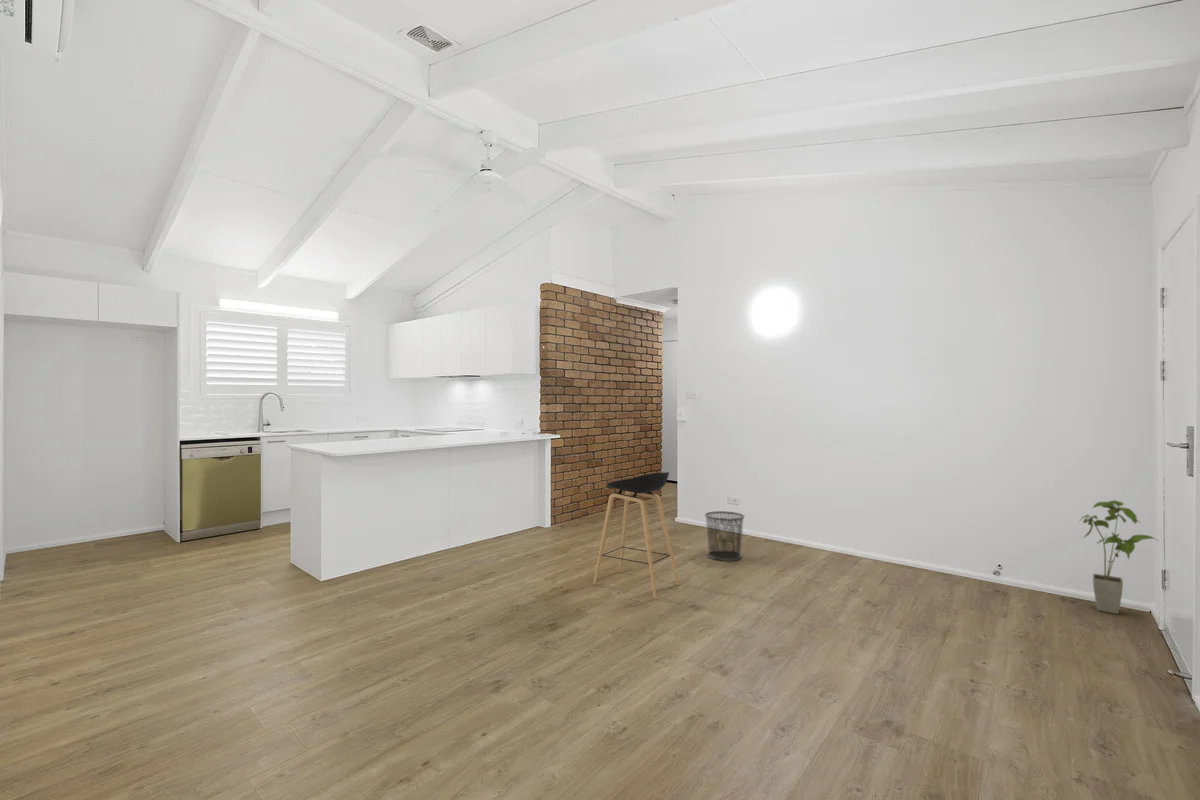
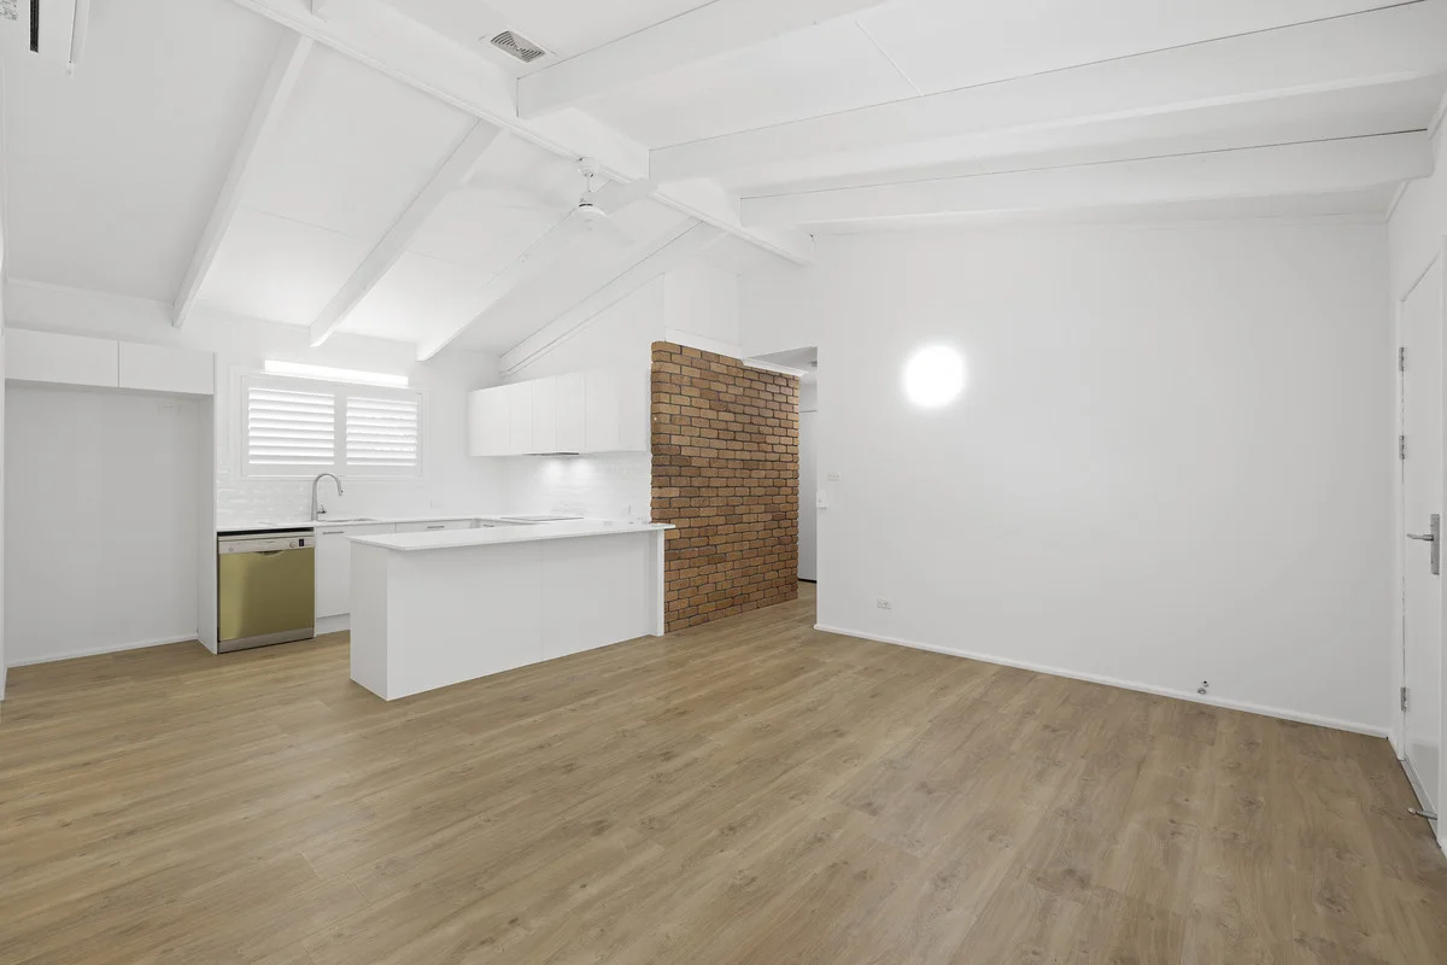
- waste bin [704,510,745,562]
- stool [592,471,681,599]
- house plant [1078,499,1161,615]
